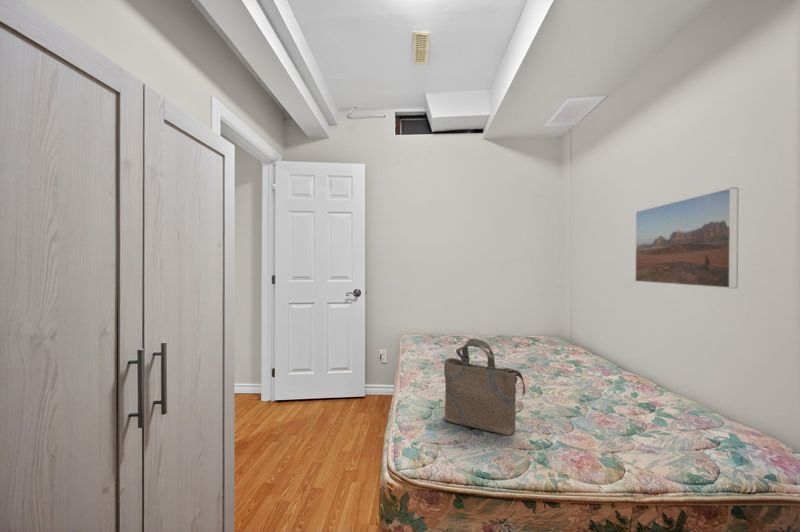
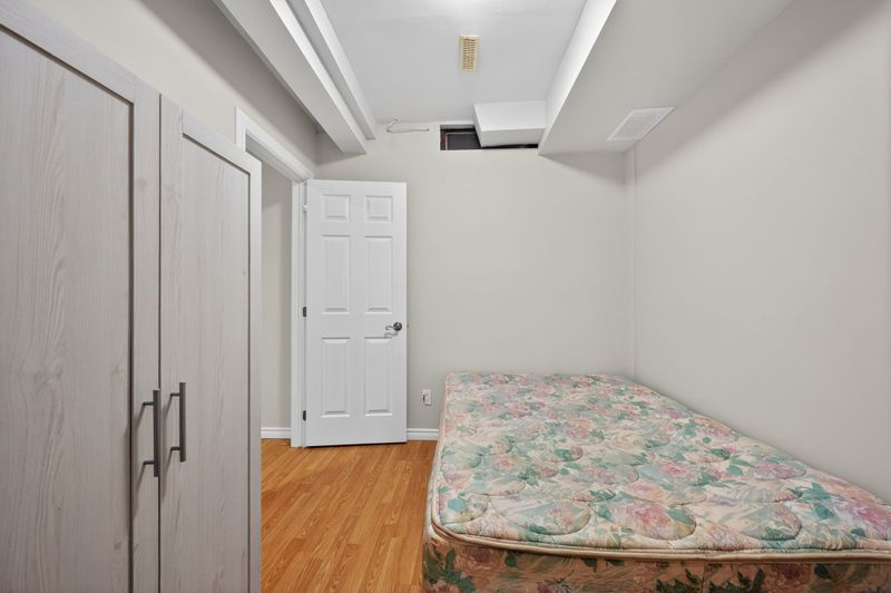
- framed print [634,187,740,290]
- tote bag [443,338,526,436]
